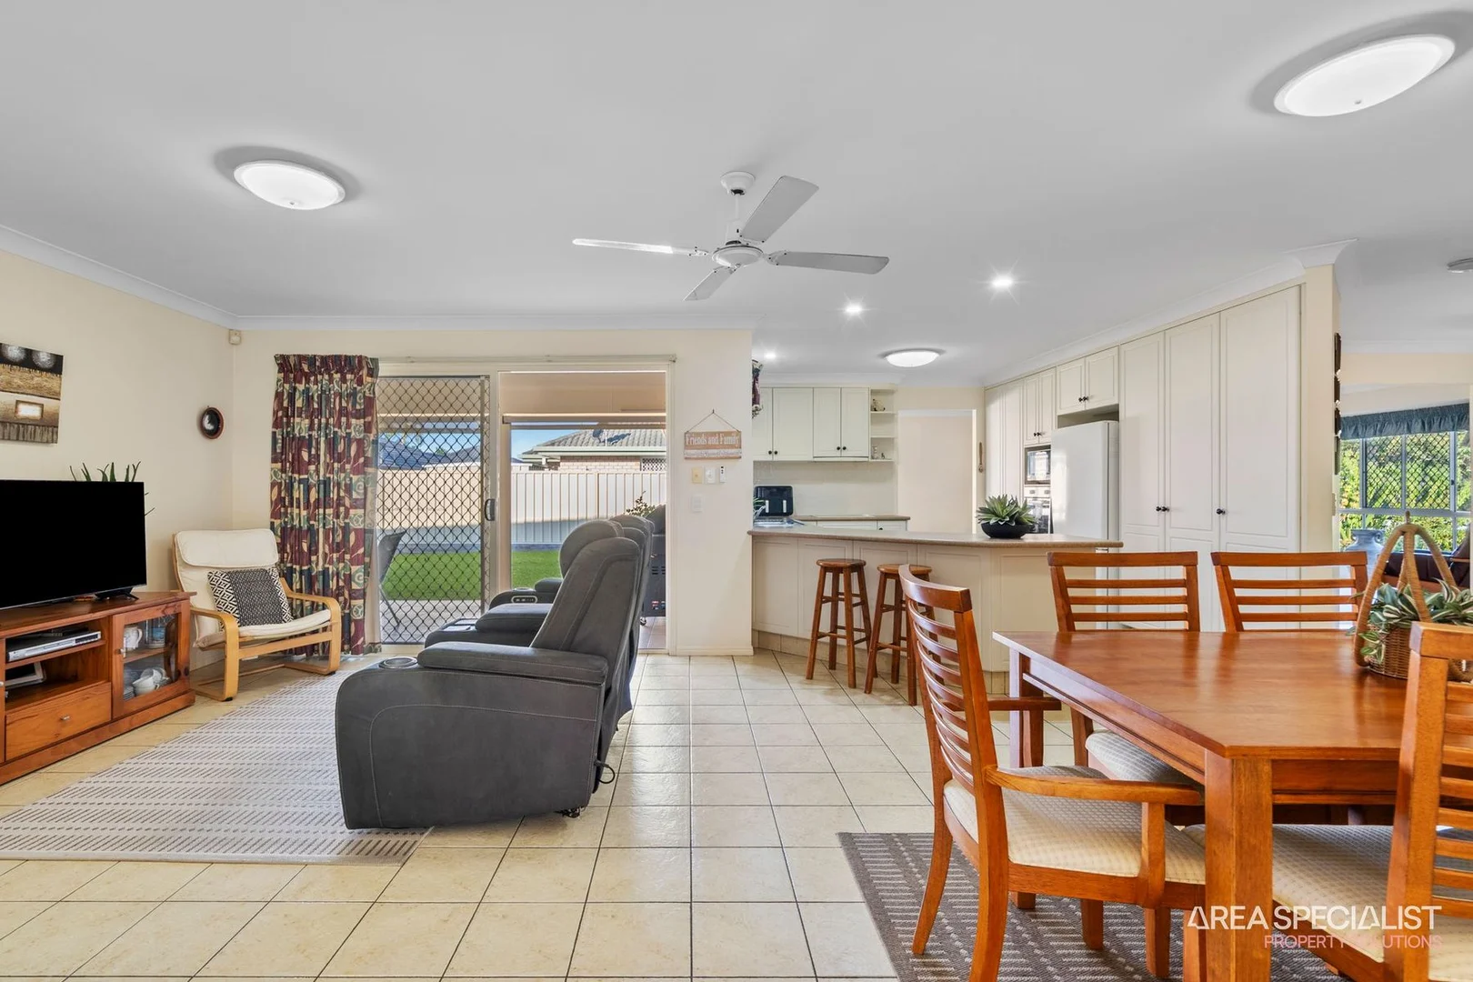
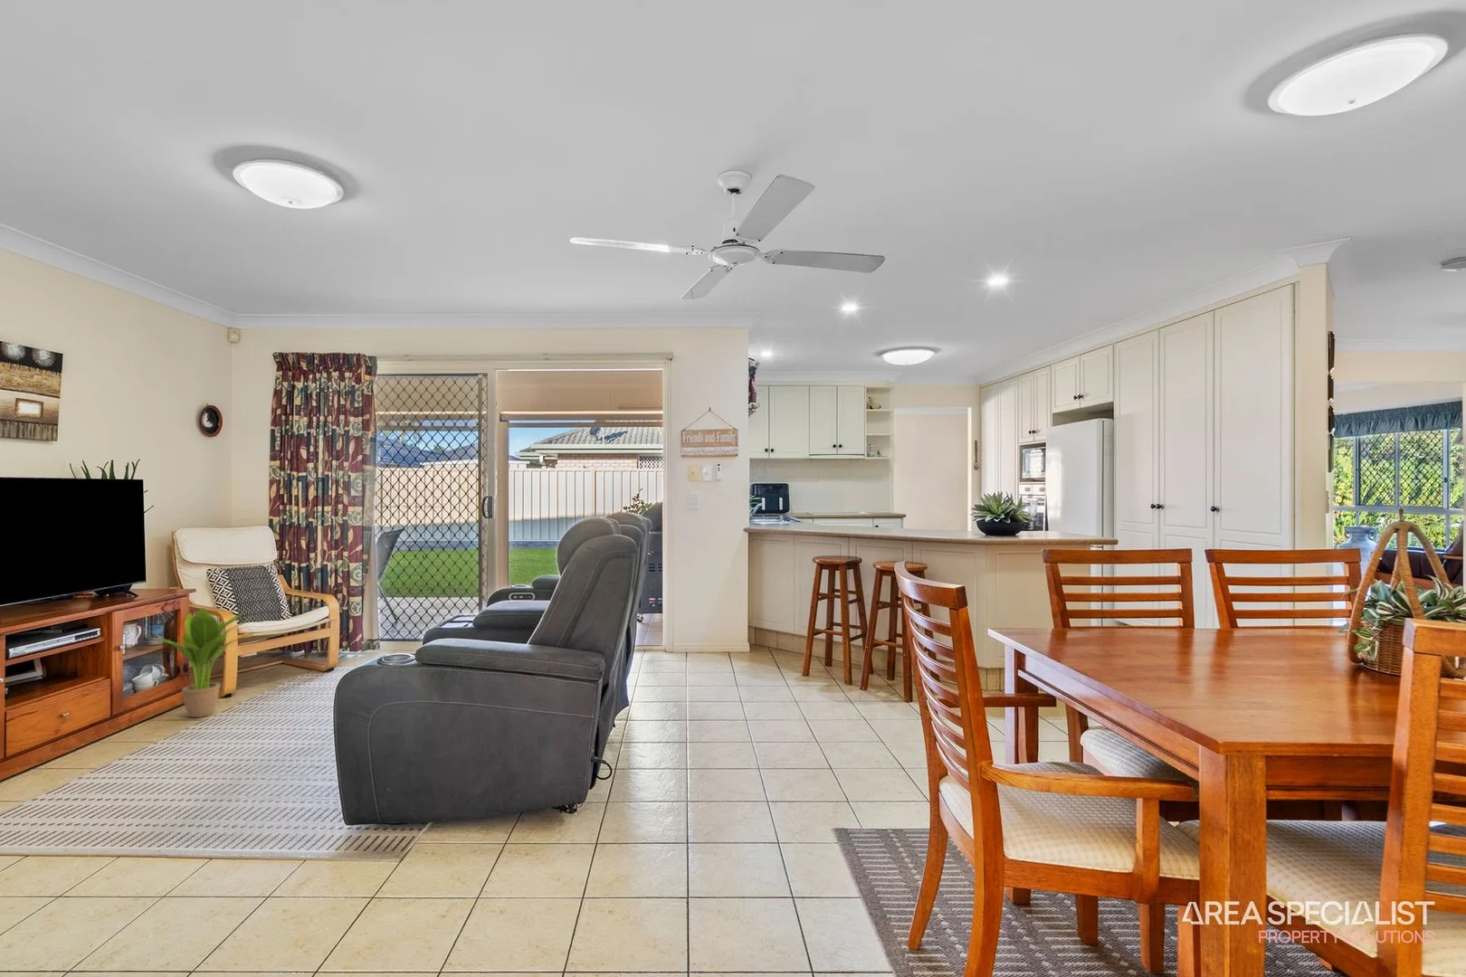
+ potted plant [147,607,254,719]
